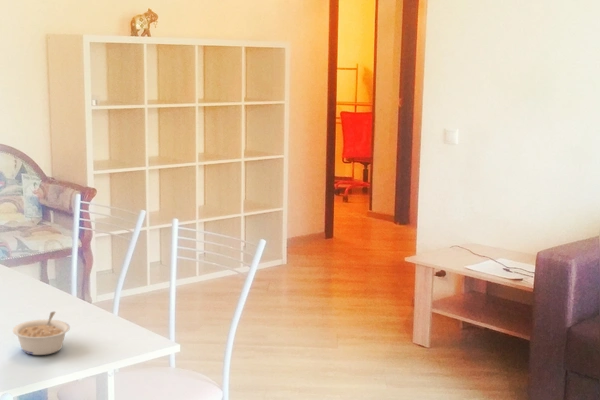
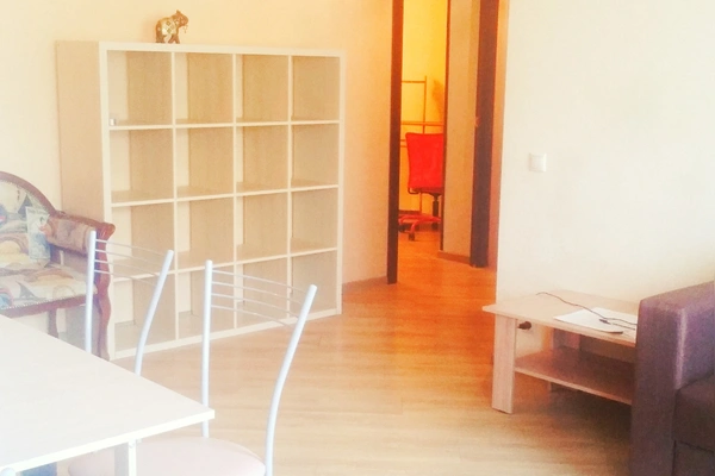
- legume [12,311,71,356]
